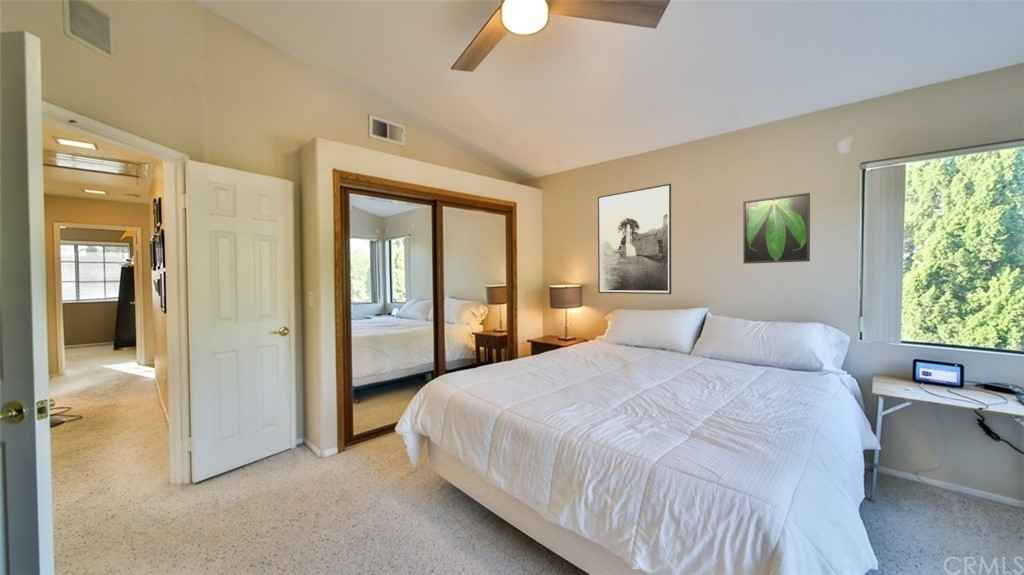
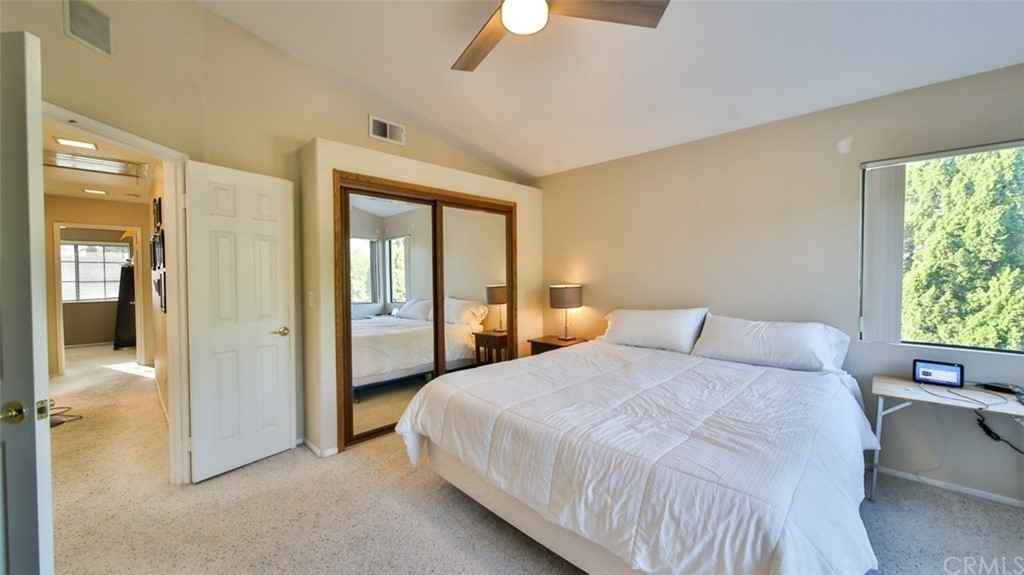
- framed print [742,192,811,265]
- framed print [597,183,672,295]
